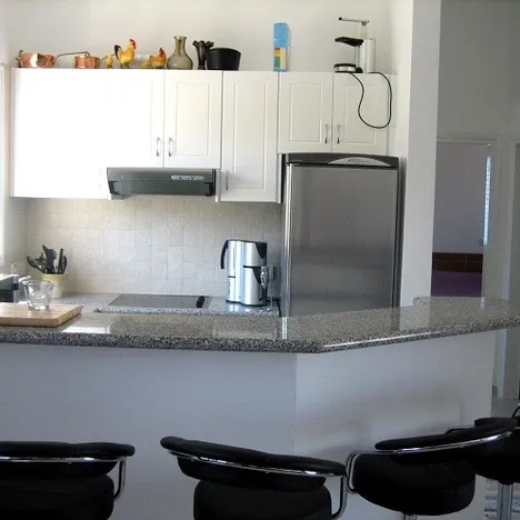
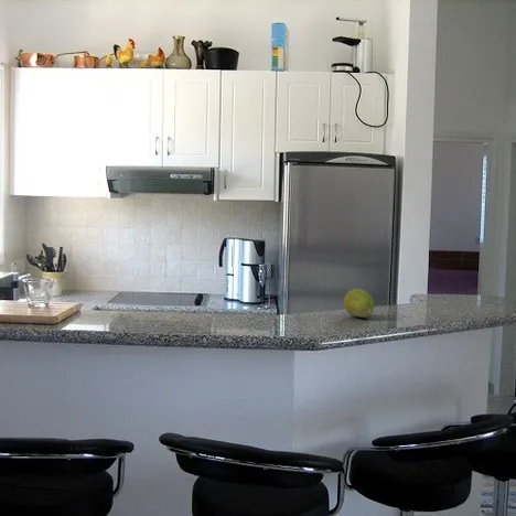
+ fruit [343,288,375,319]
